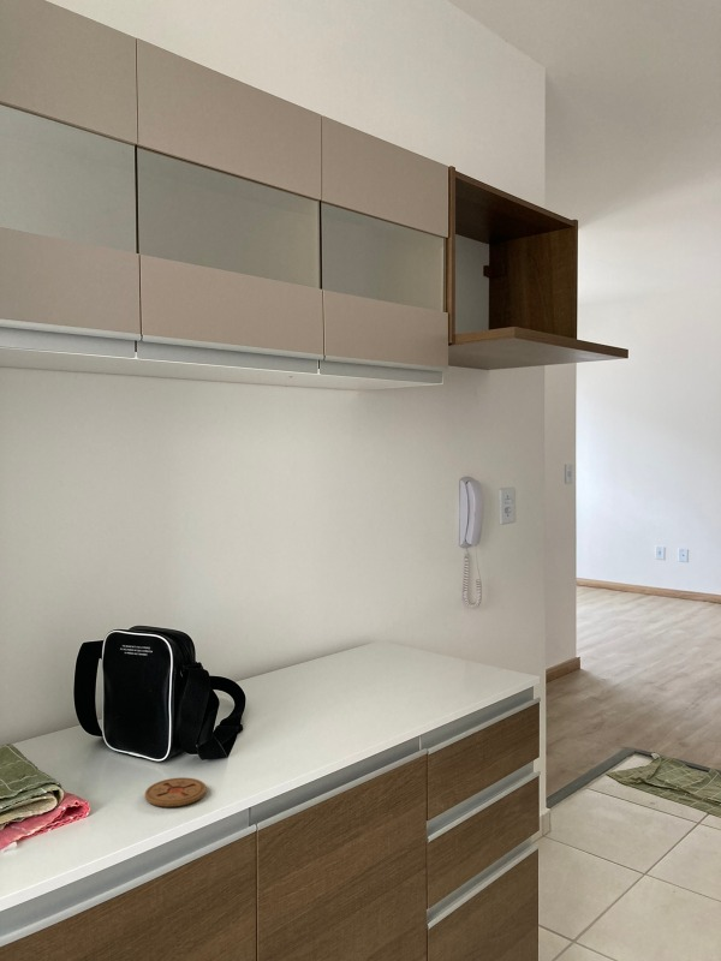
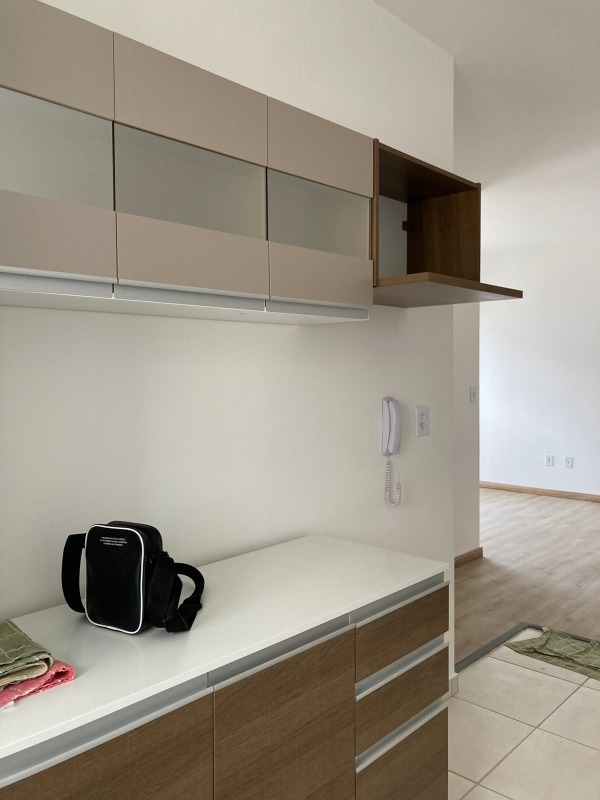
- coaster [144,776,208,808]
